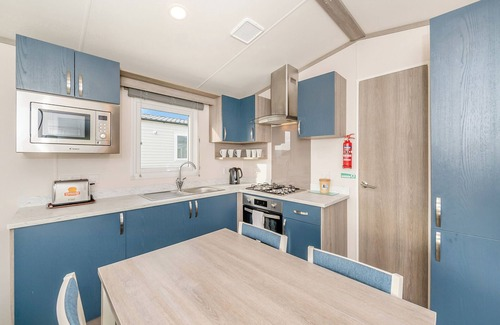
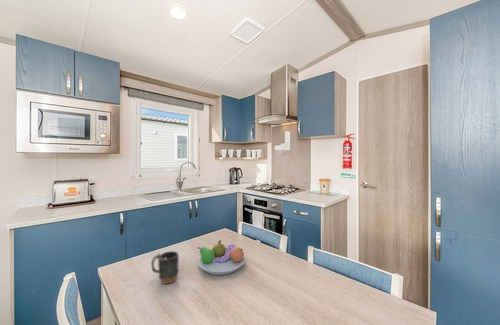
+ fruit bowl [197,239,246,276]
+ mug [150,250,180,285]
